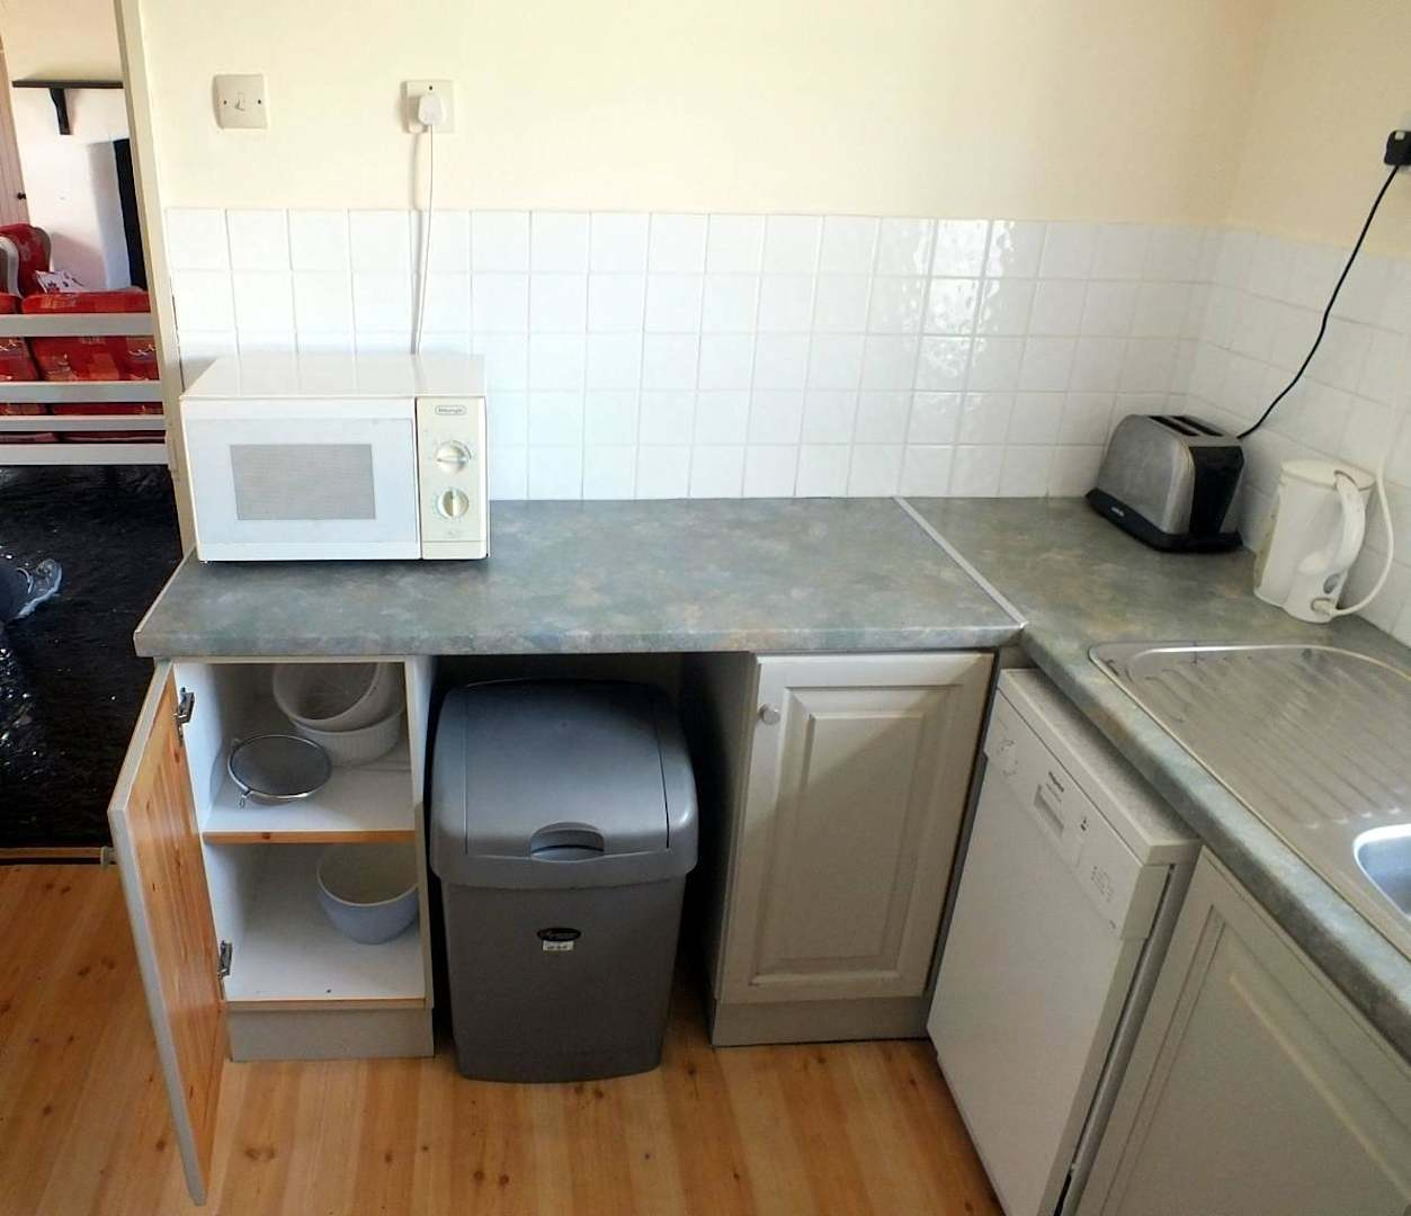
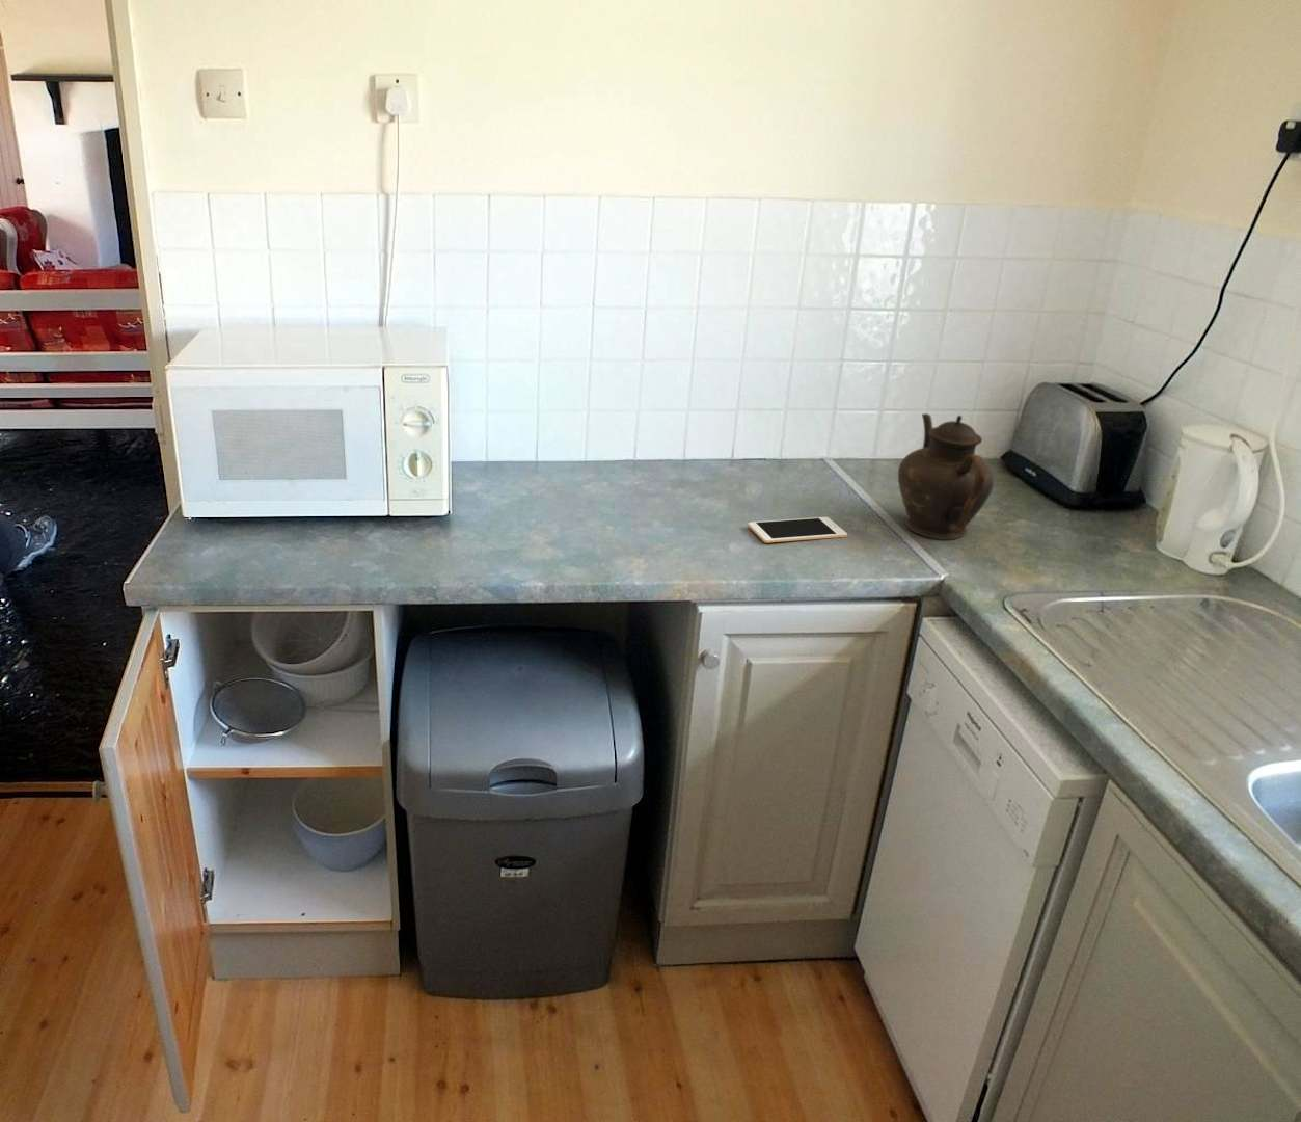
+ cell phone [748,517,849,544]
+ teapot [897,413,995,541]
